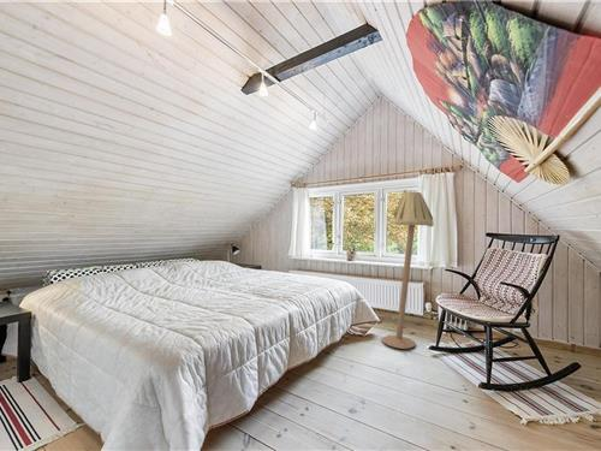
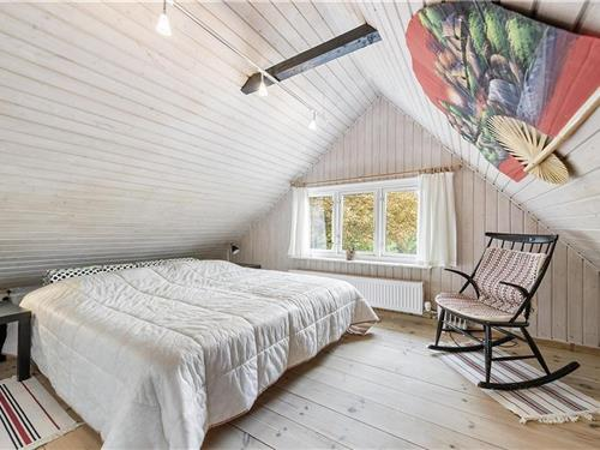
- floor lamp [380,189,435,350]
